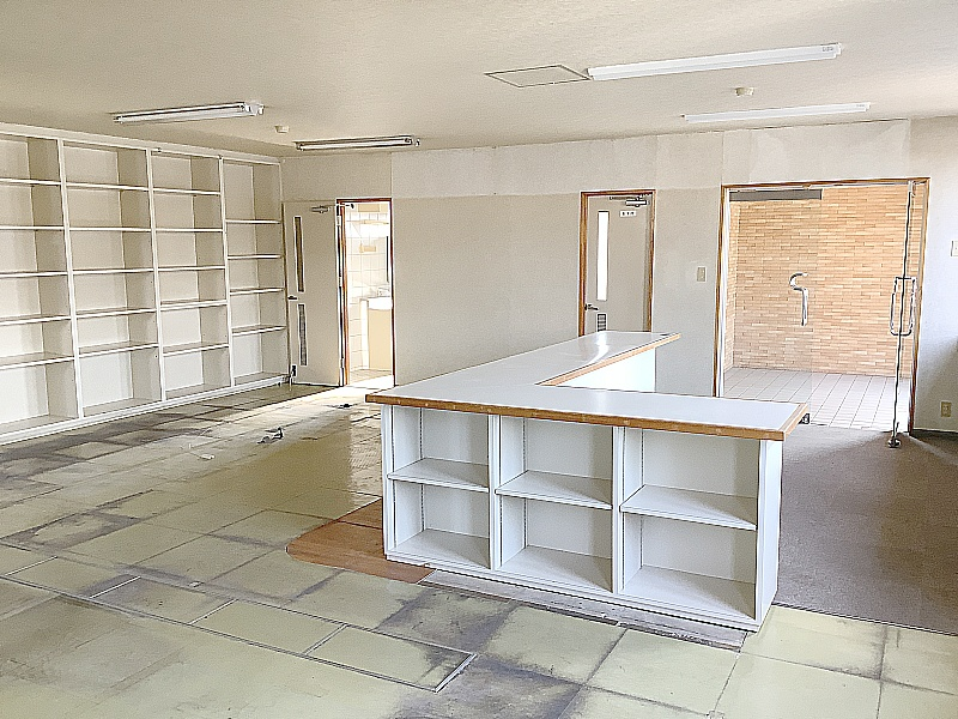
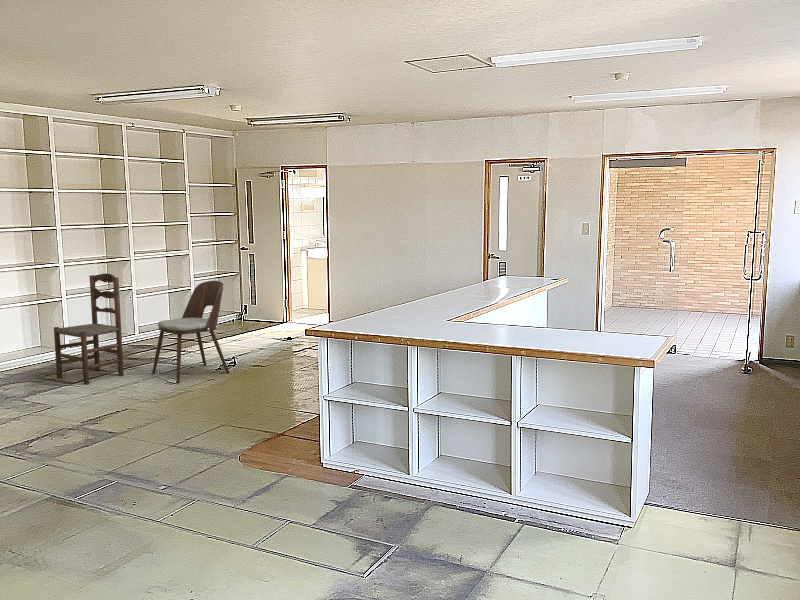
+ dining chair [53,272,125,385]
+ dining chair [151,280,230,384]
